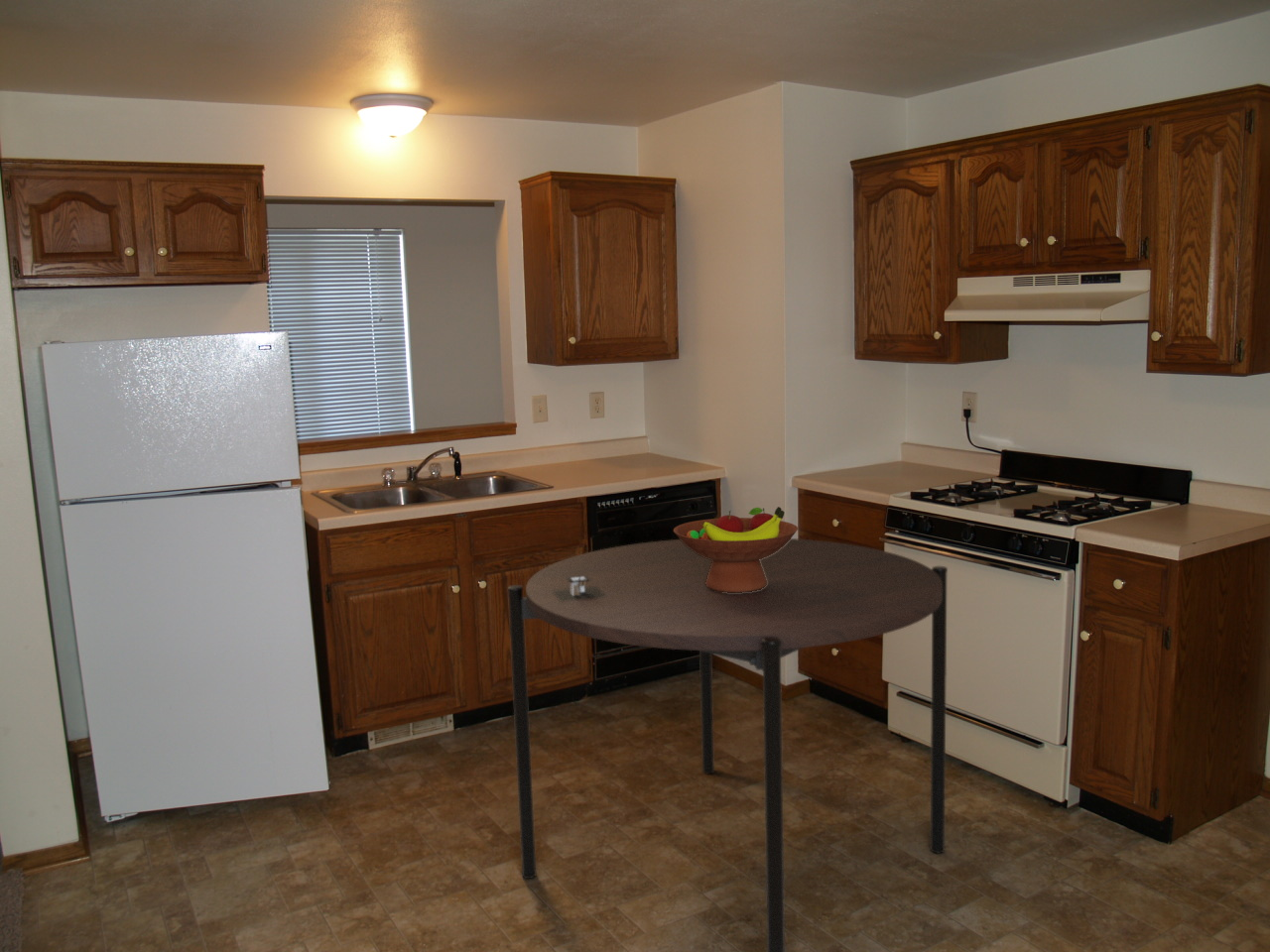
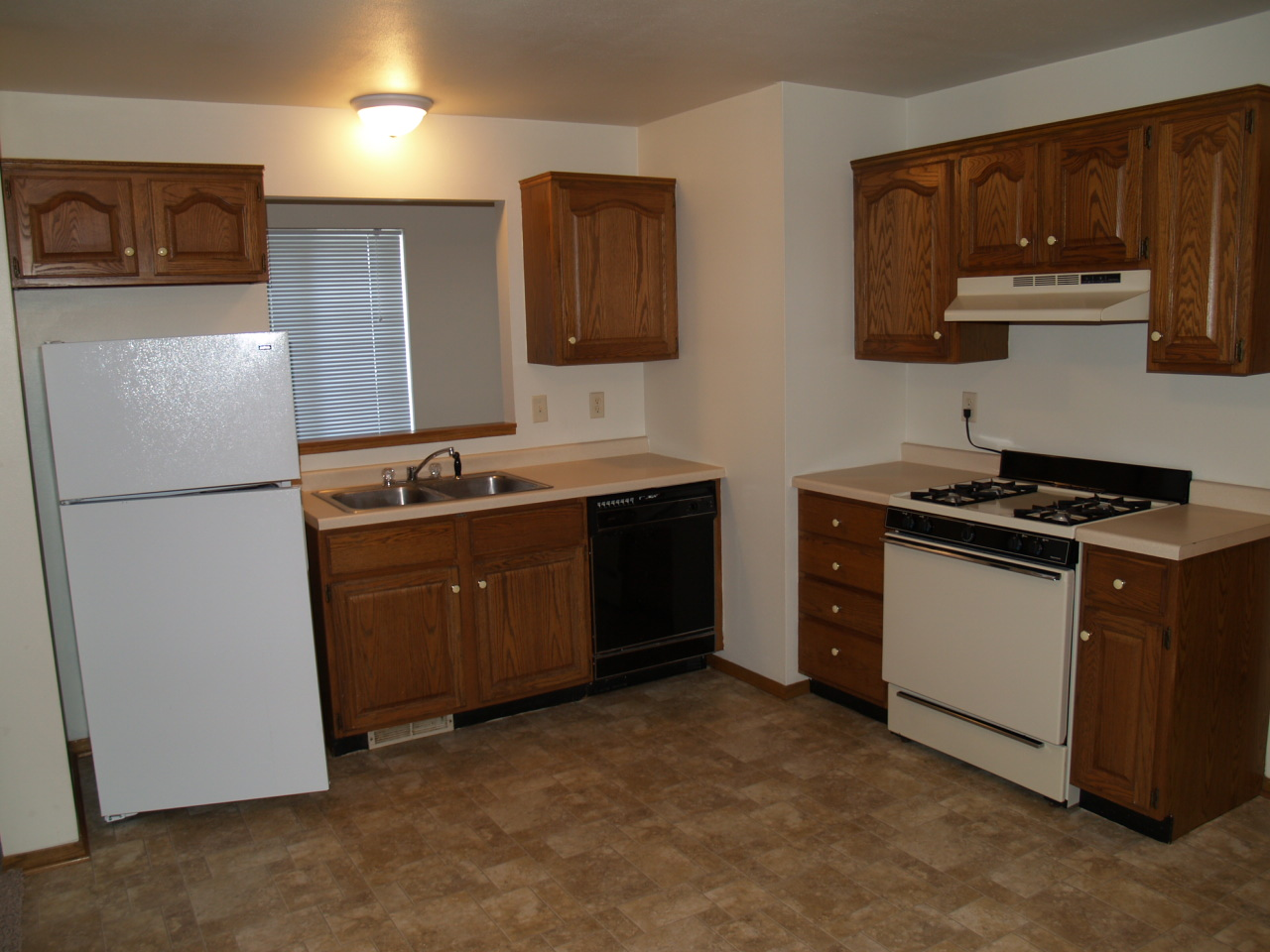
- fruit bowl [673,506,799,593]
- dining table [507,537,949,952]
- architectural model [553,575,606,601]
